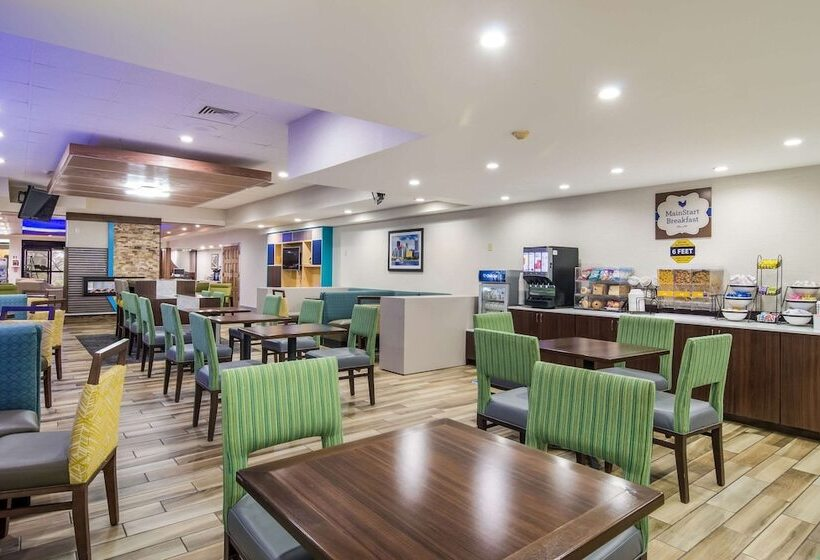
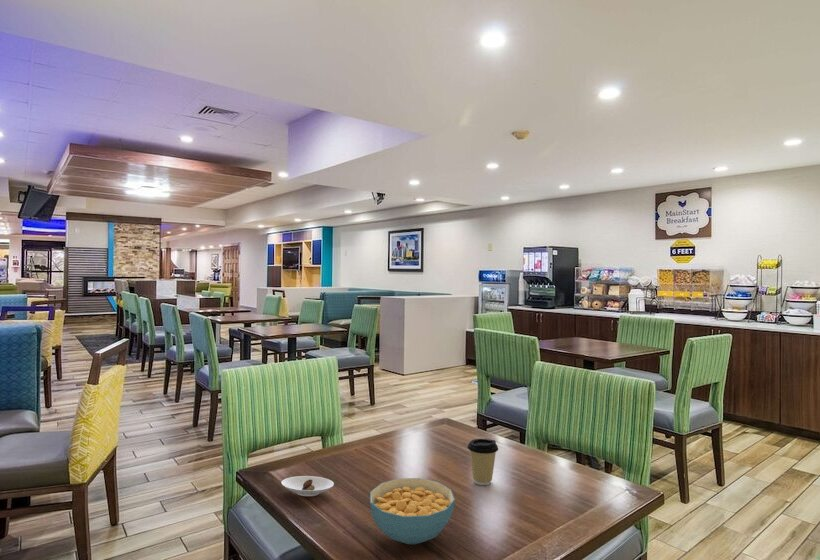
+ coffee cup [467,438,499,486]
+ saucer [281,475,335,497]
+ cereal bowl [369,477,456,545]
